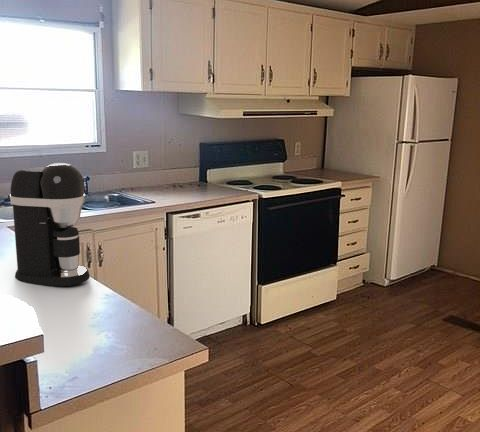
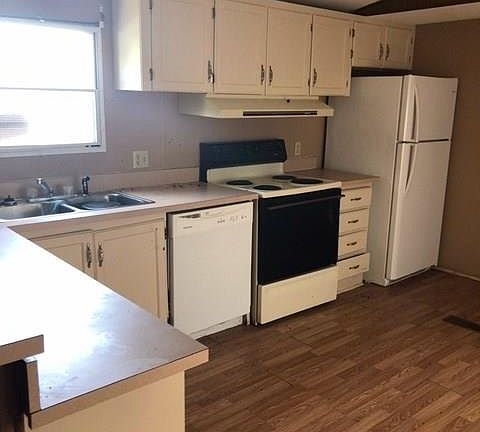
- coffee maker [9,162,91,287]
